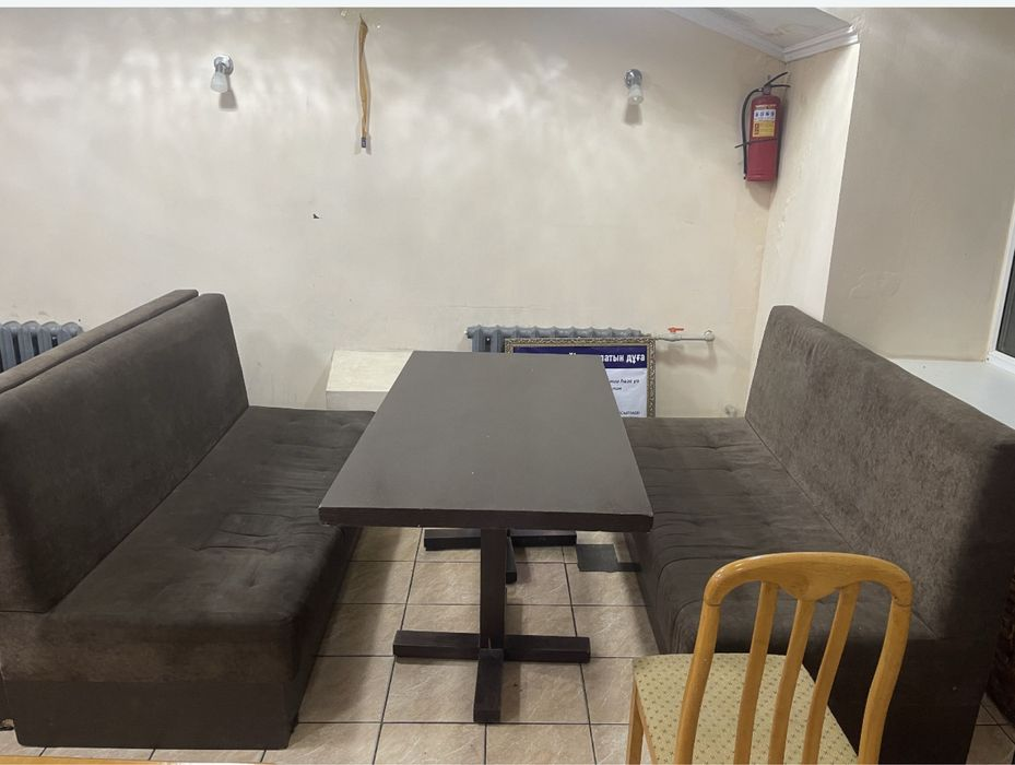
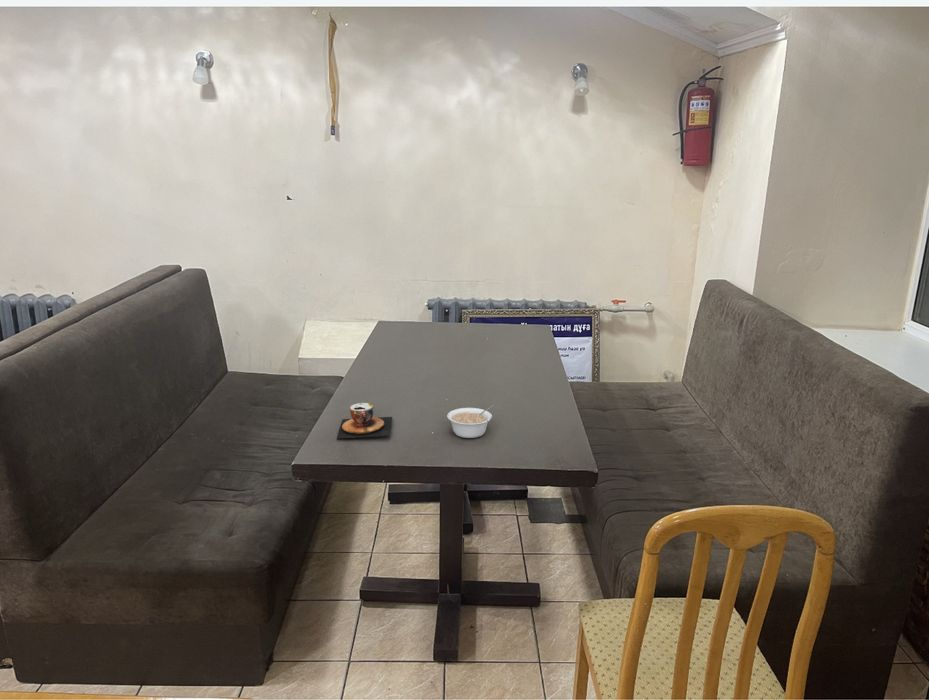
+ teacup [336,402,393,439]
+ legume [446,404,494,439]
